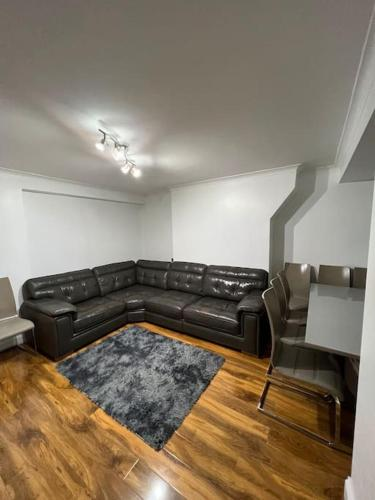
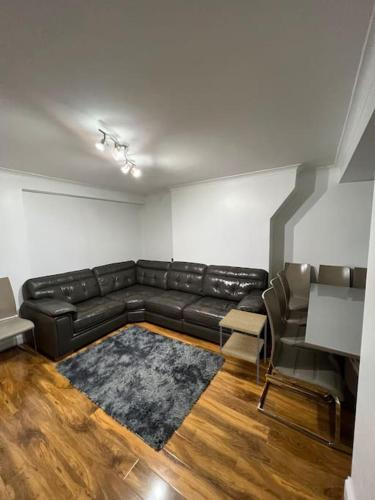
+ side table [218,308,268,386]
